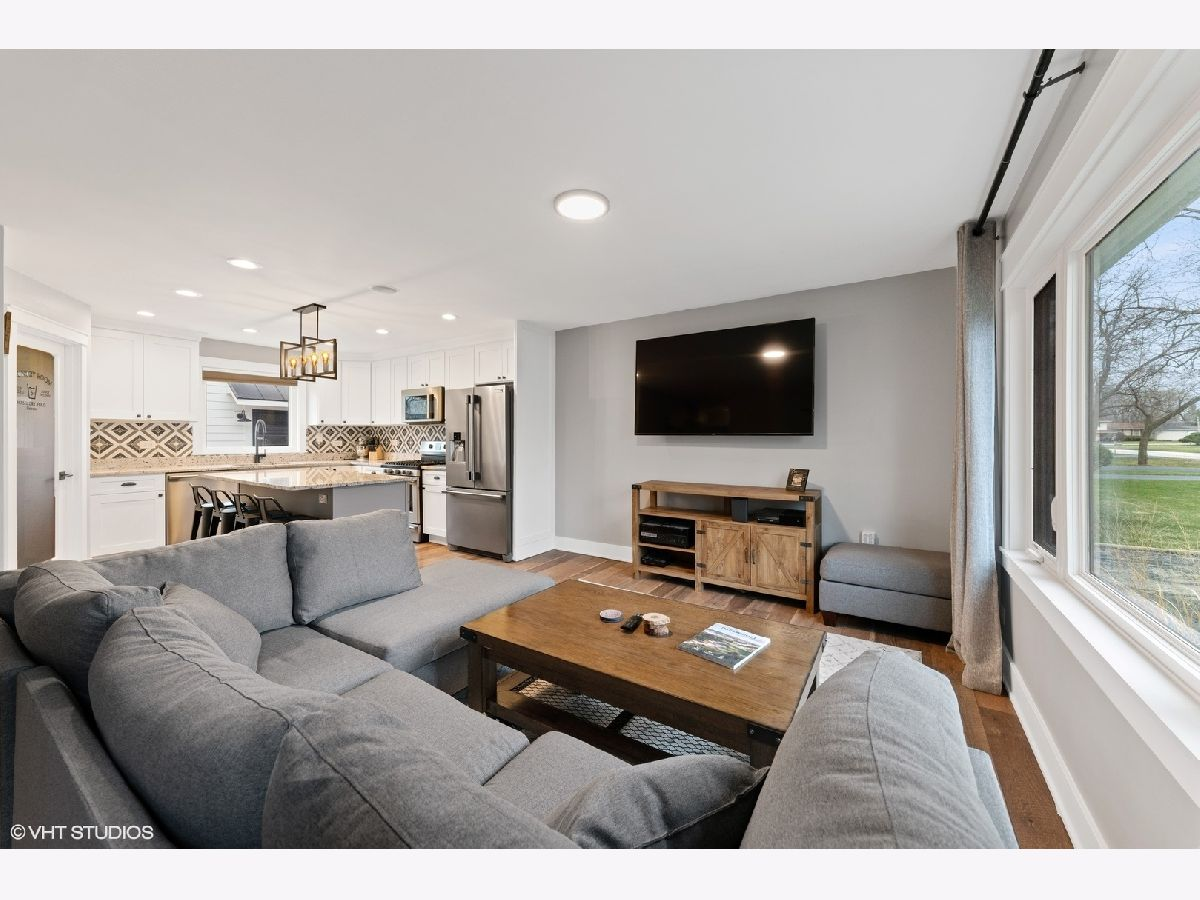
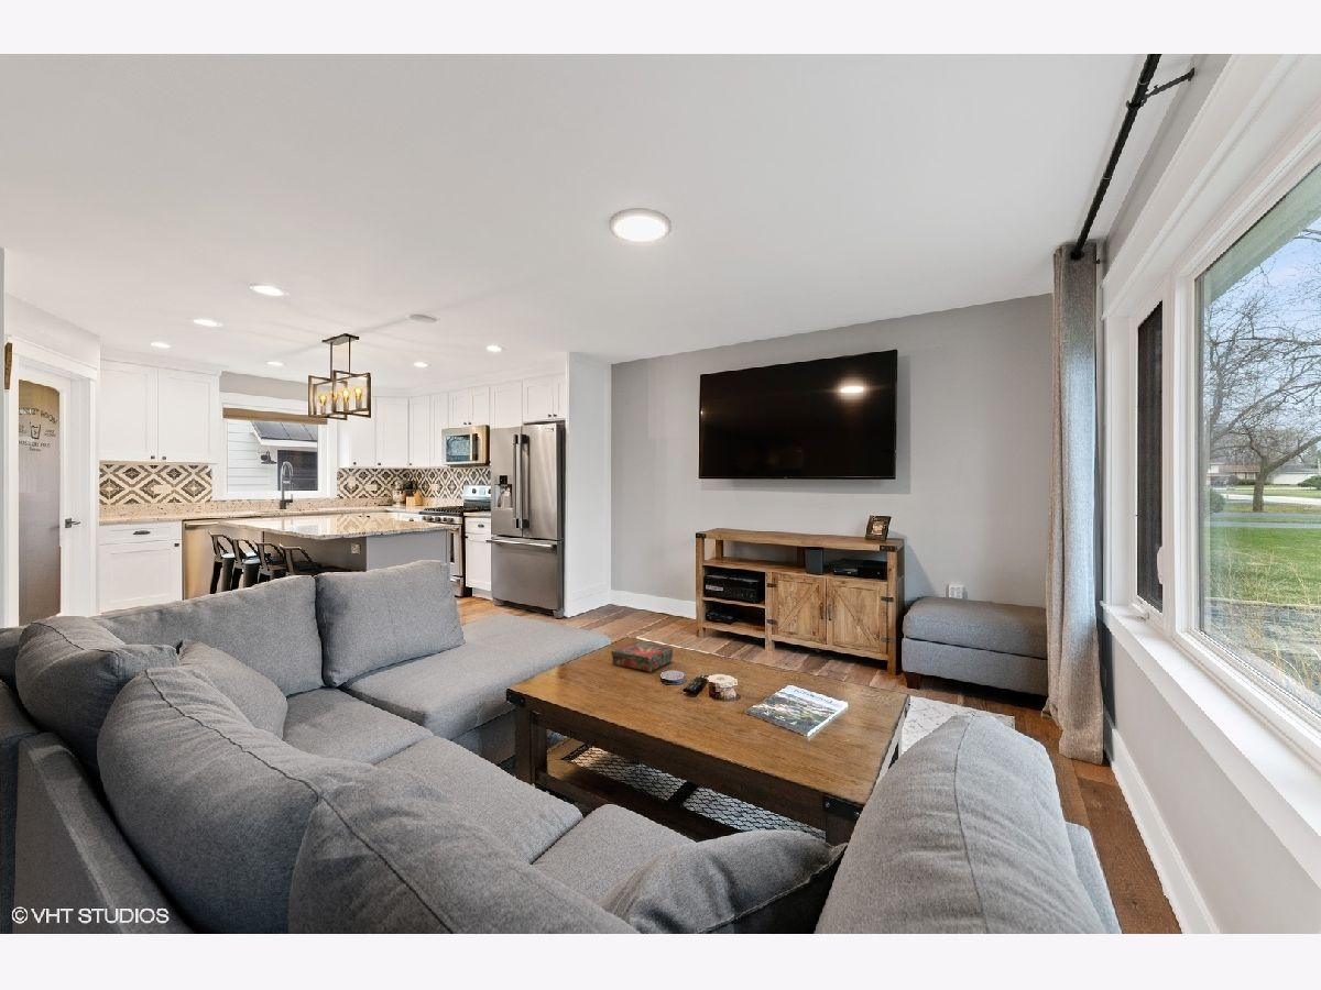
+ book [610,640,674,672]
